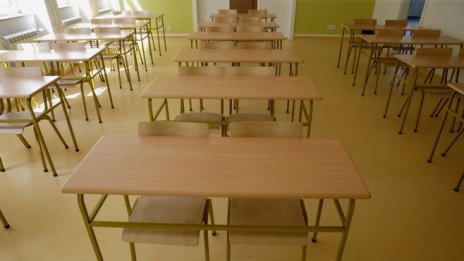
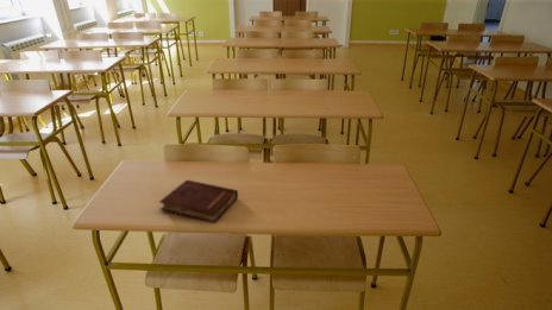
+ hardback book [158,178,239,223]
